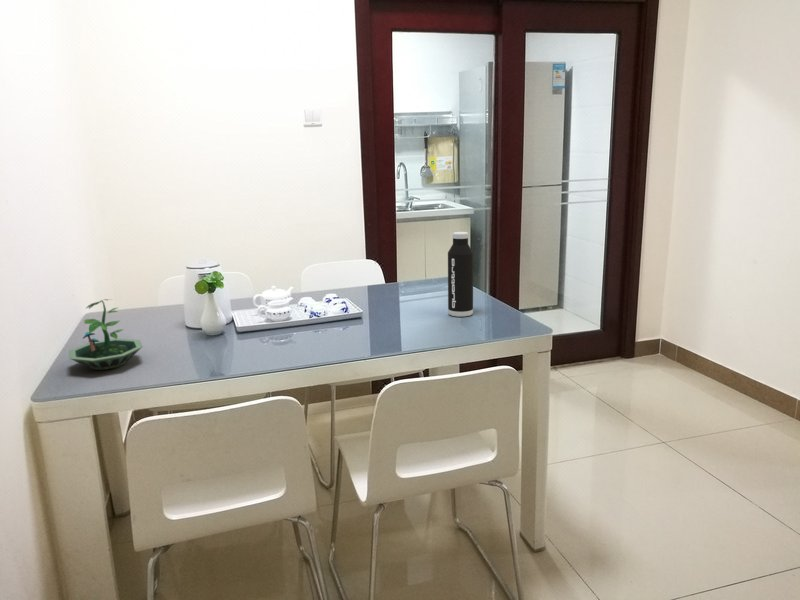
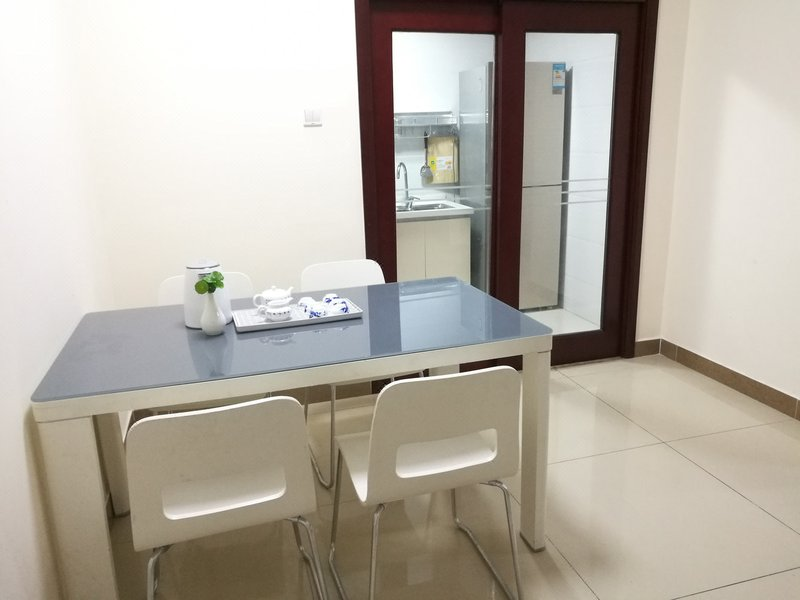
- water bottle [447,231,474,318]
- terrarium [68,298,143,371]
